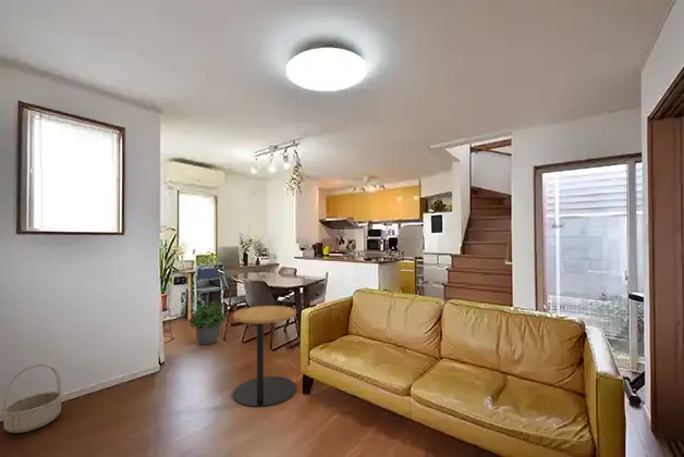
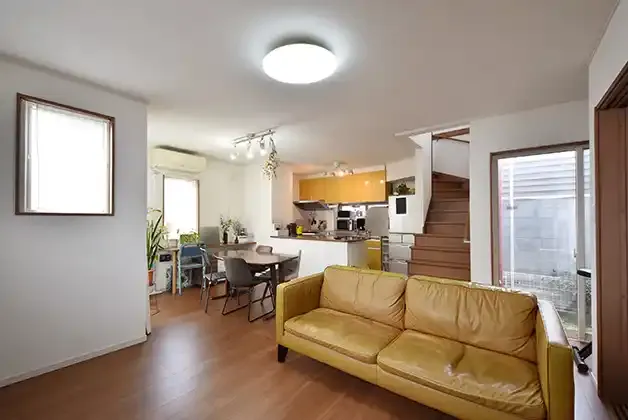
- basket [1,363,64,434]
- side table [232,305,297,408]
- potted plant [188,299,228,346]
